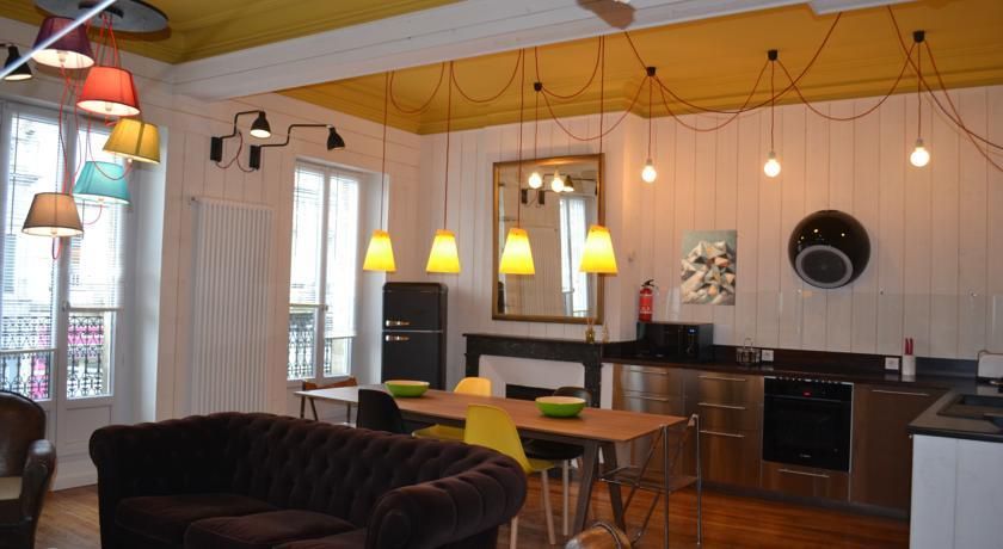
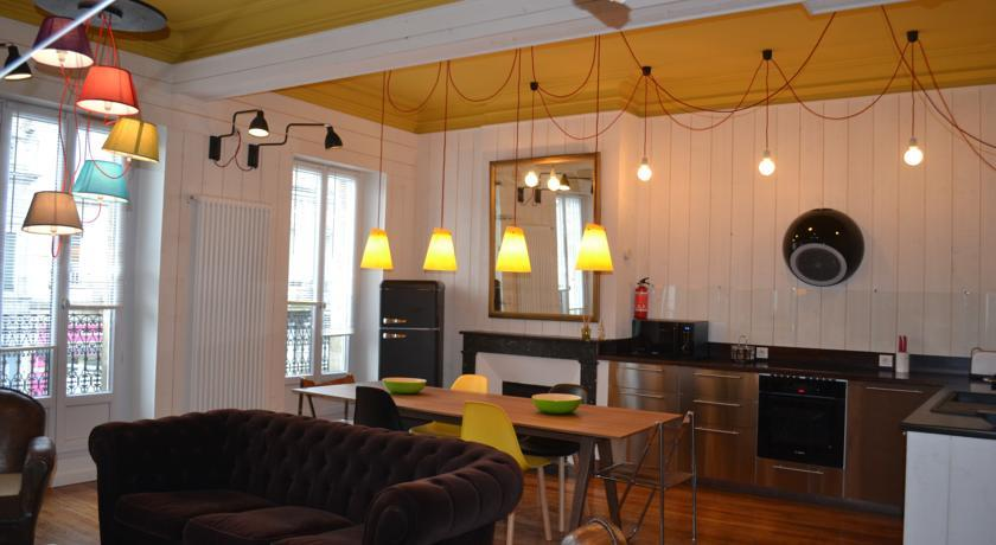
- wall art [679,229,738,307]
